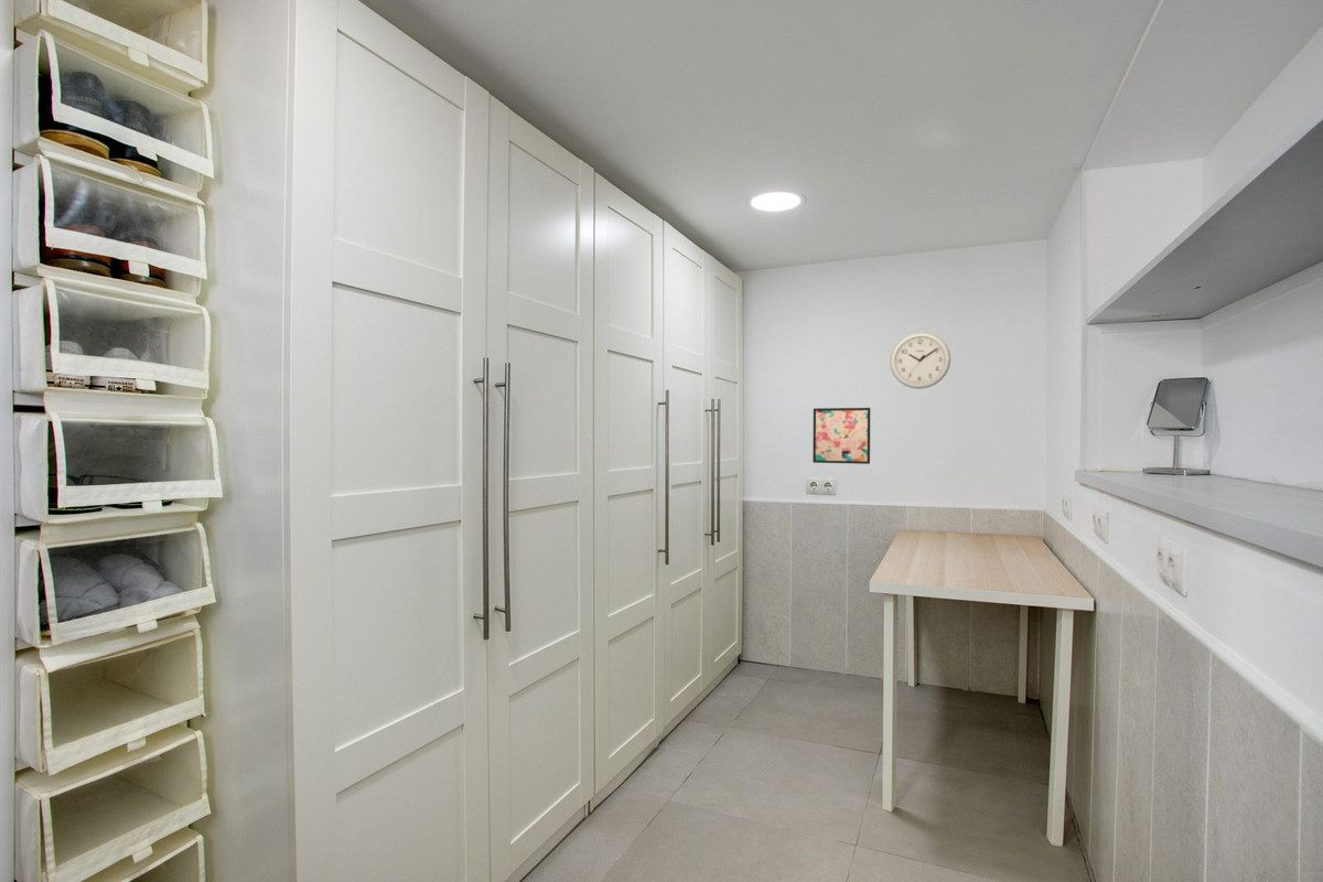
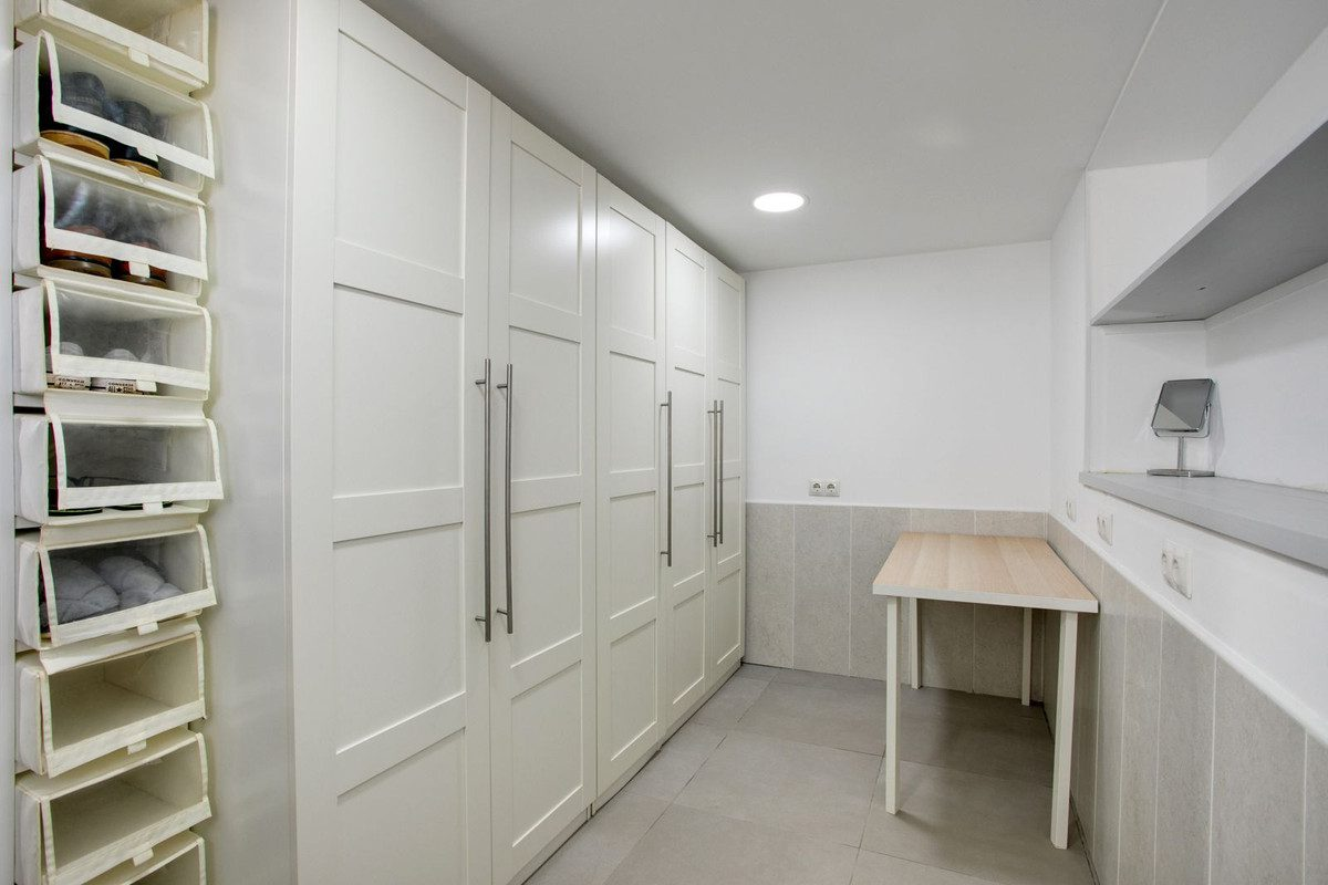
- wall clock [889,331,951,390]
- wall art [811,407,871,465]
